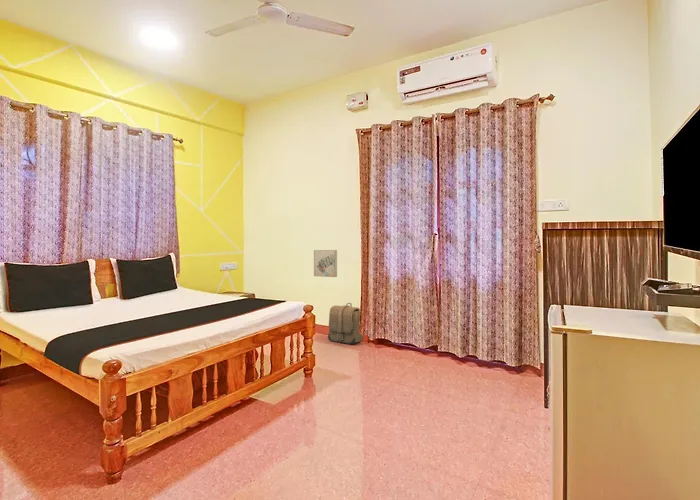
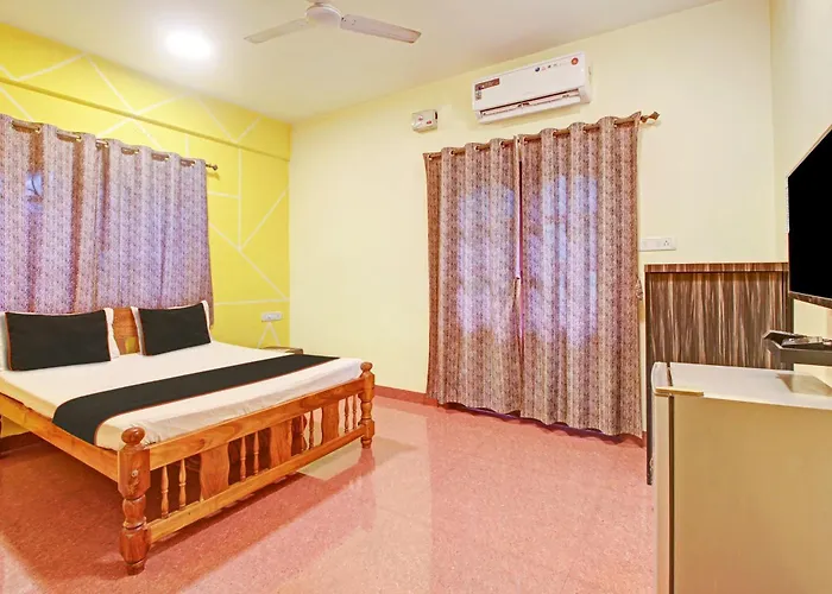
- backpack [327,302,364,345]
- wall art [313,249,338,278]
